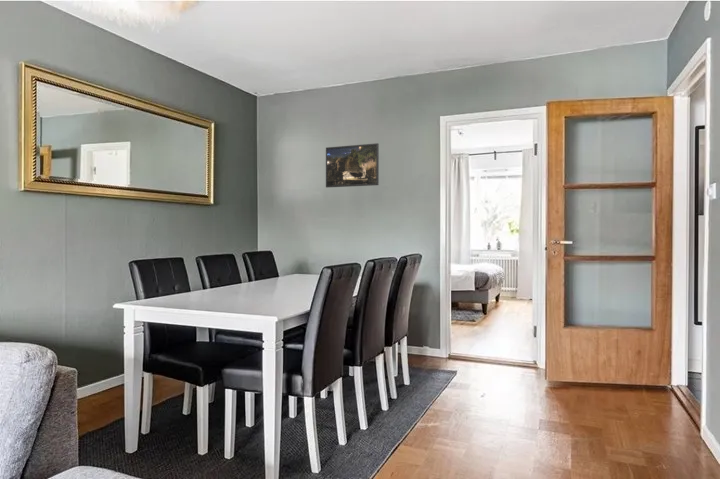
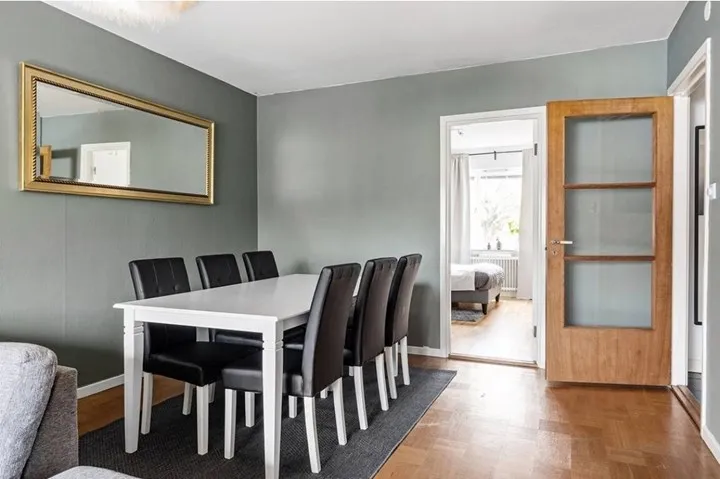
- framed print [325,142,380,189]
